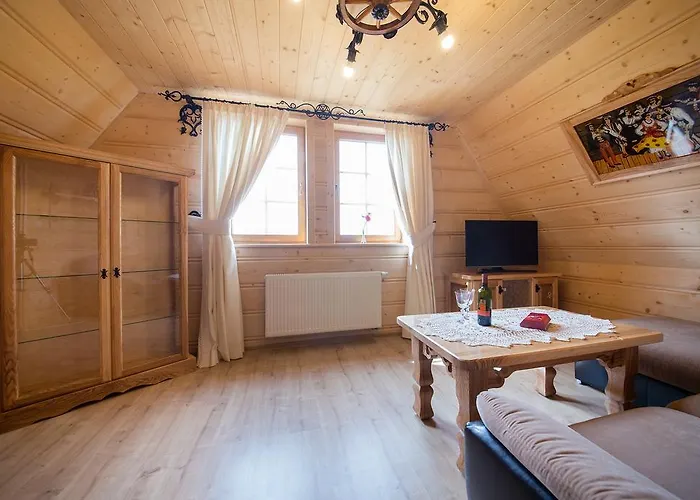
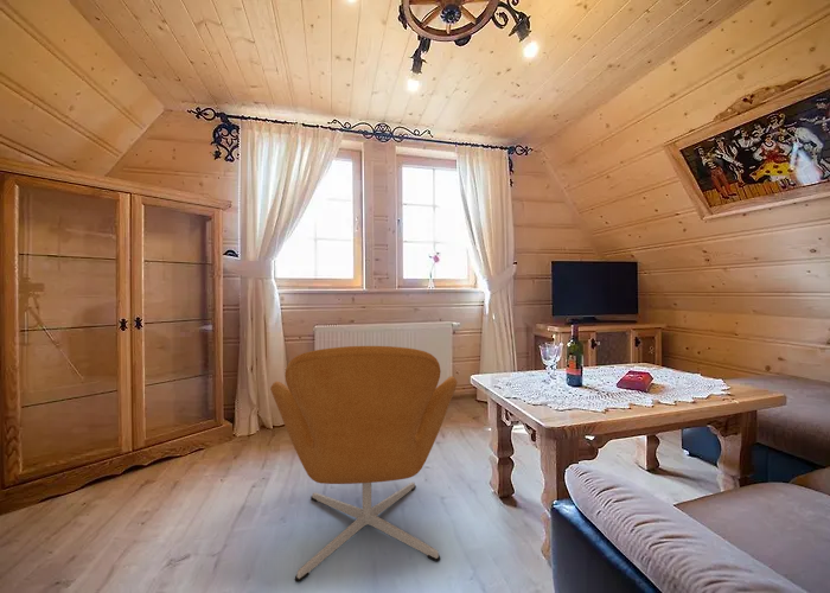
+ armchair [269,345,459,584]
